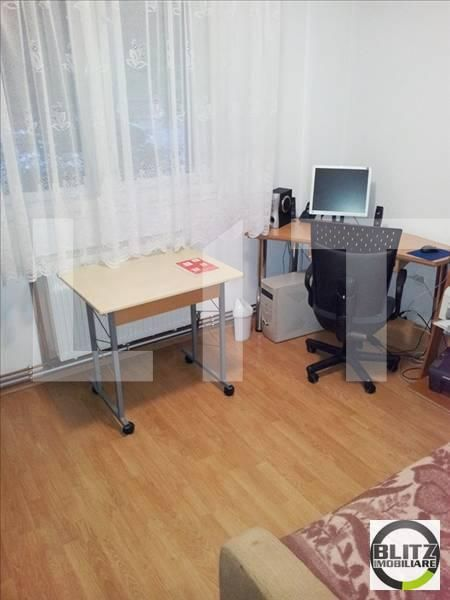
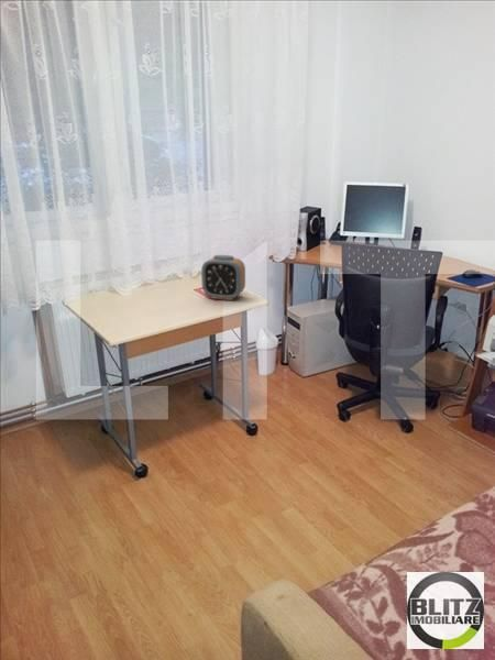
+ alarm clock [200,254,246,301]
